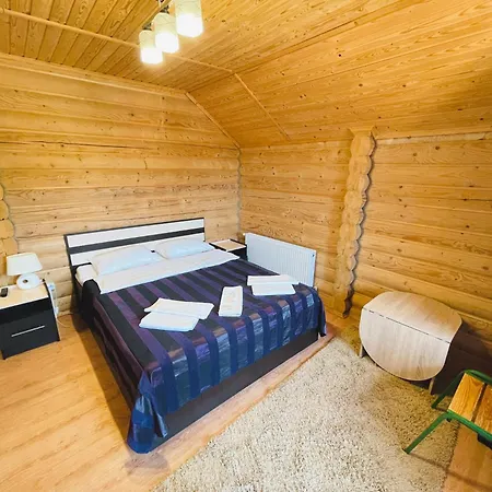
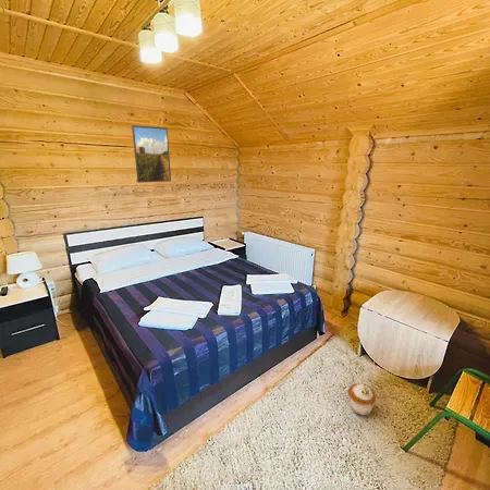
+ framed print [131,124,172,184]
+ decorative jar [347,378,377,416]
